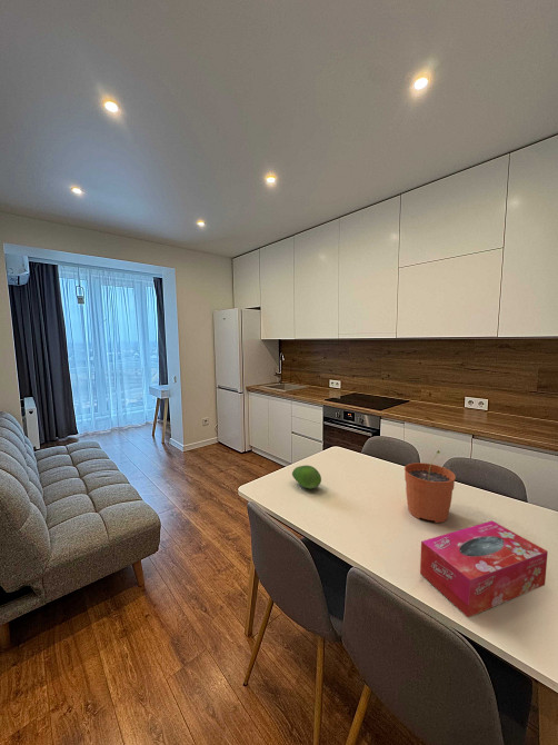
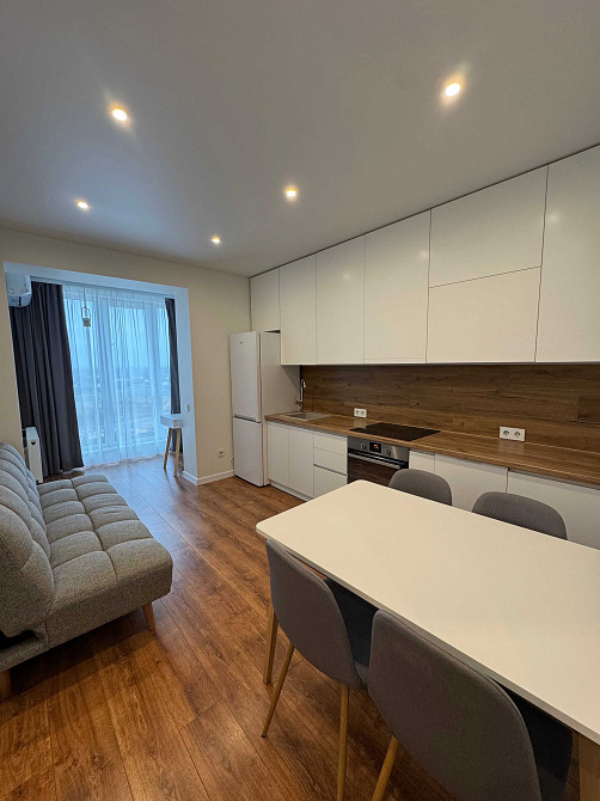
- tissue box [419,520,549,618]
- plant pot [403,449,457,524]
- fruit [291,465,322,490]
